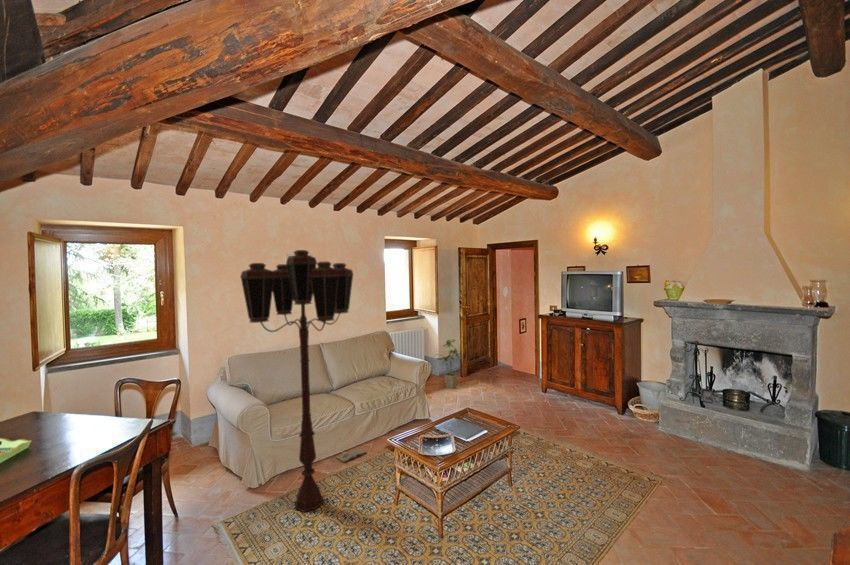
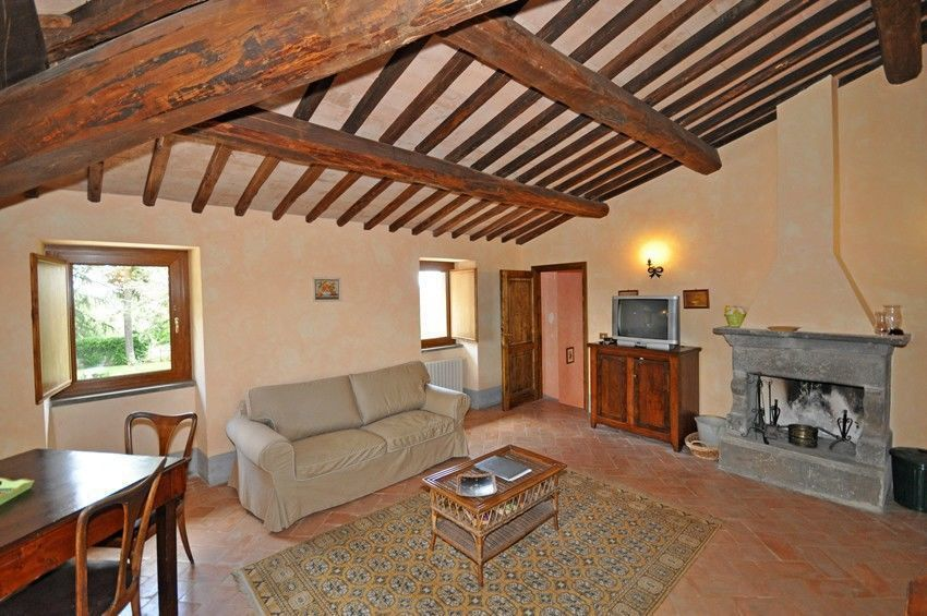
- house plant [432,338,460,390]
- diary [336,446,367,464]
- floor lamp [239,249,355,513]
